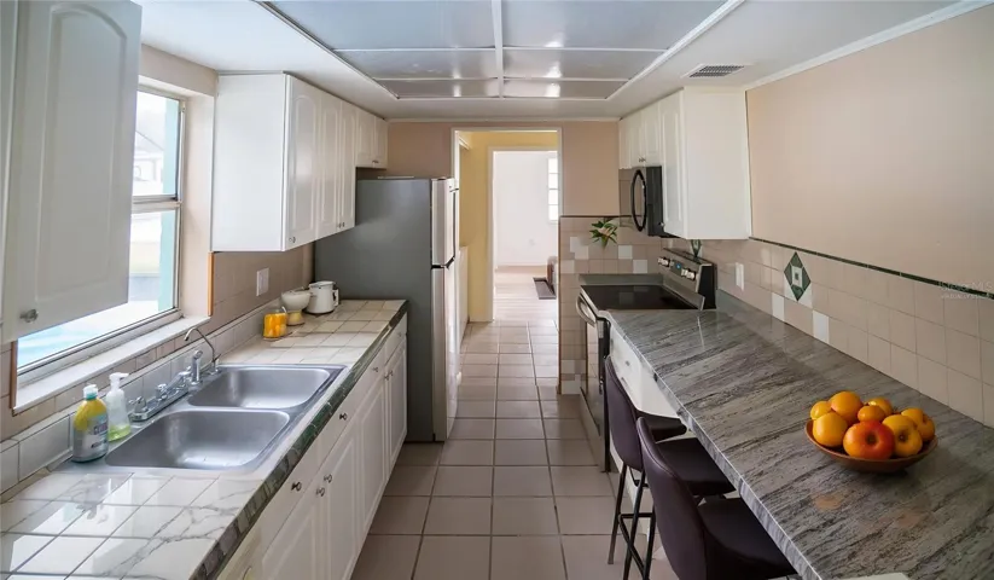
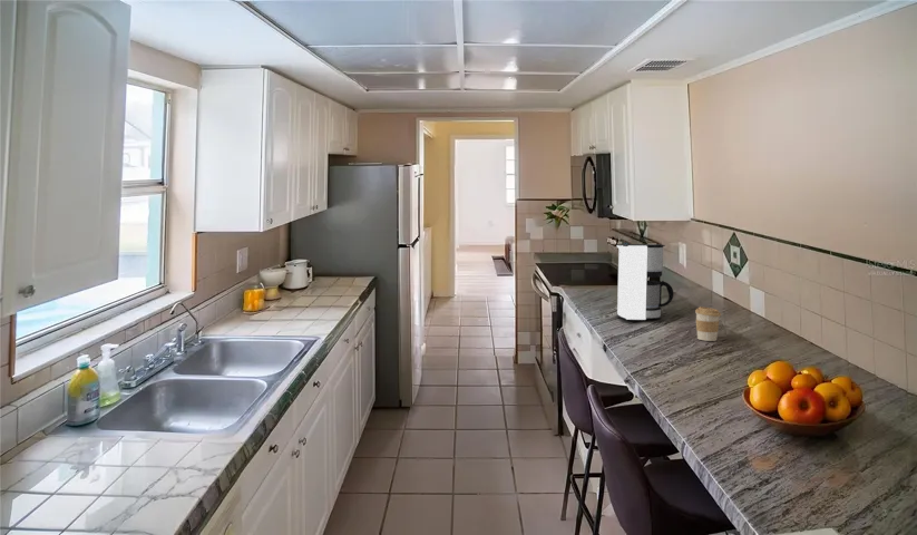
+ coffee cup [694,305,722,342]
+ coffee maker [616,243,675,321]
